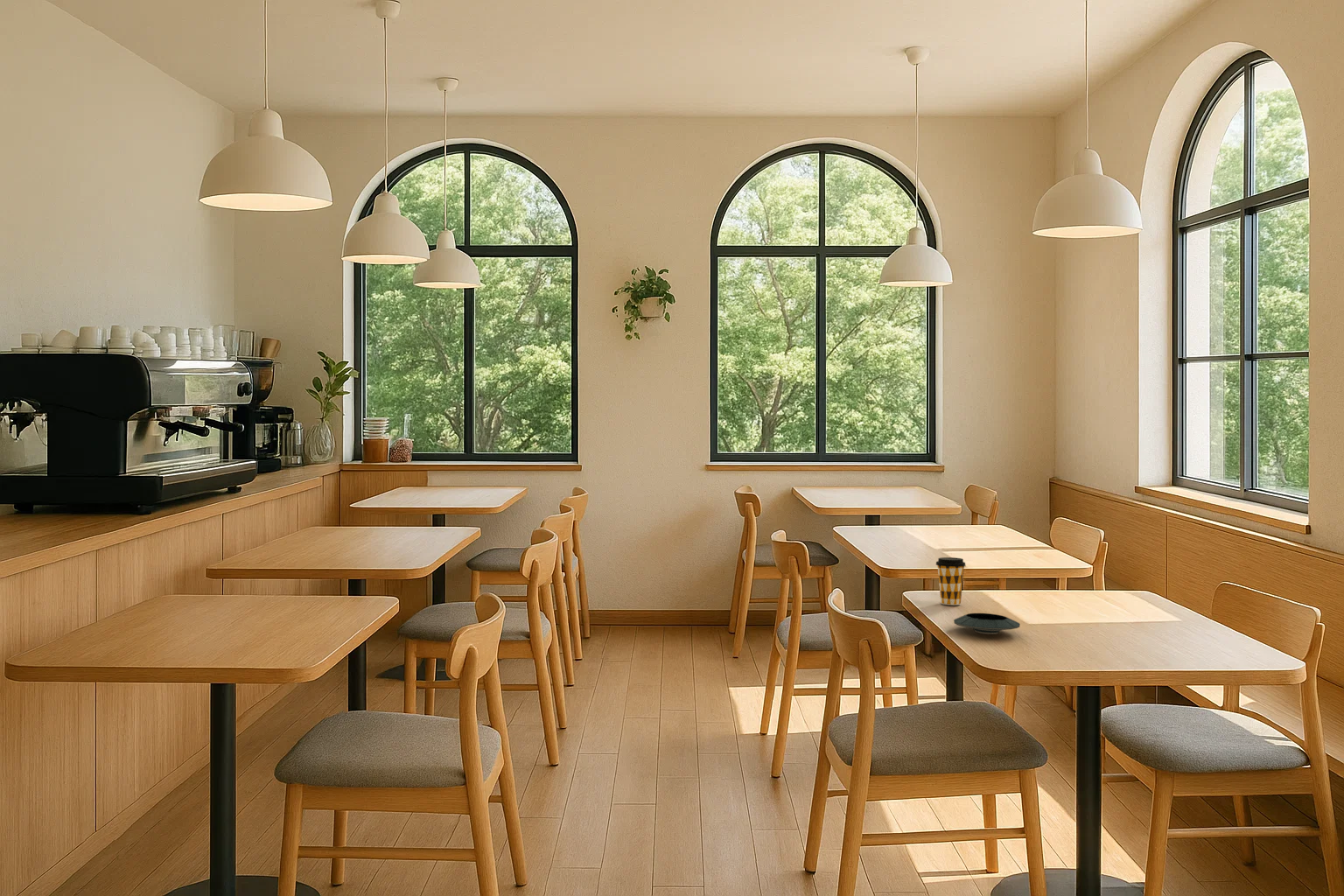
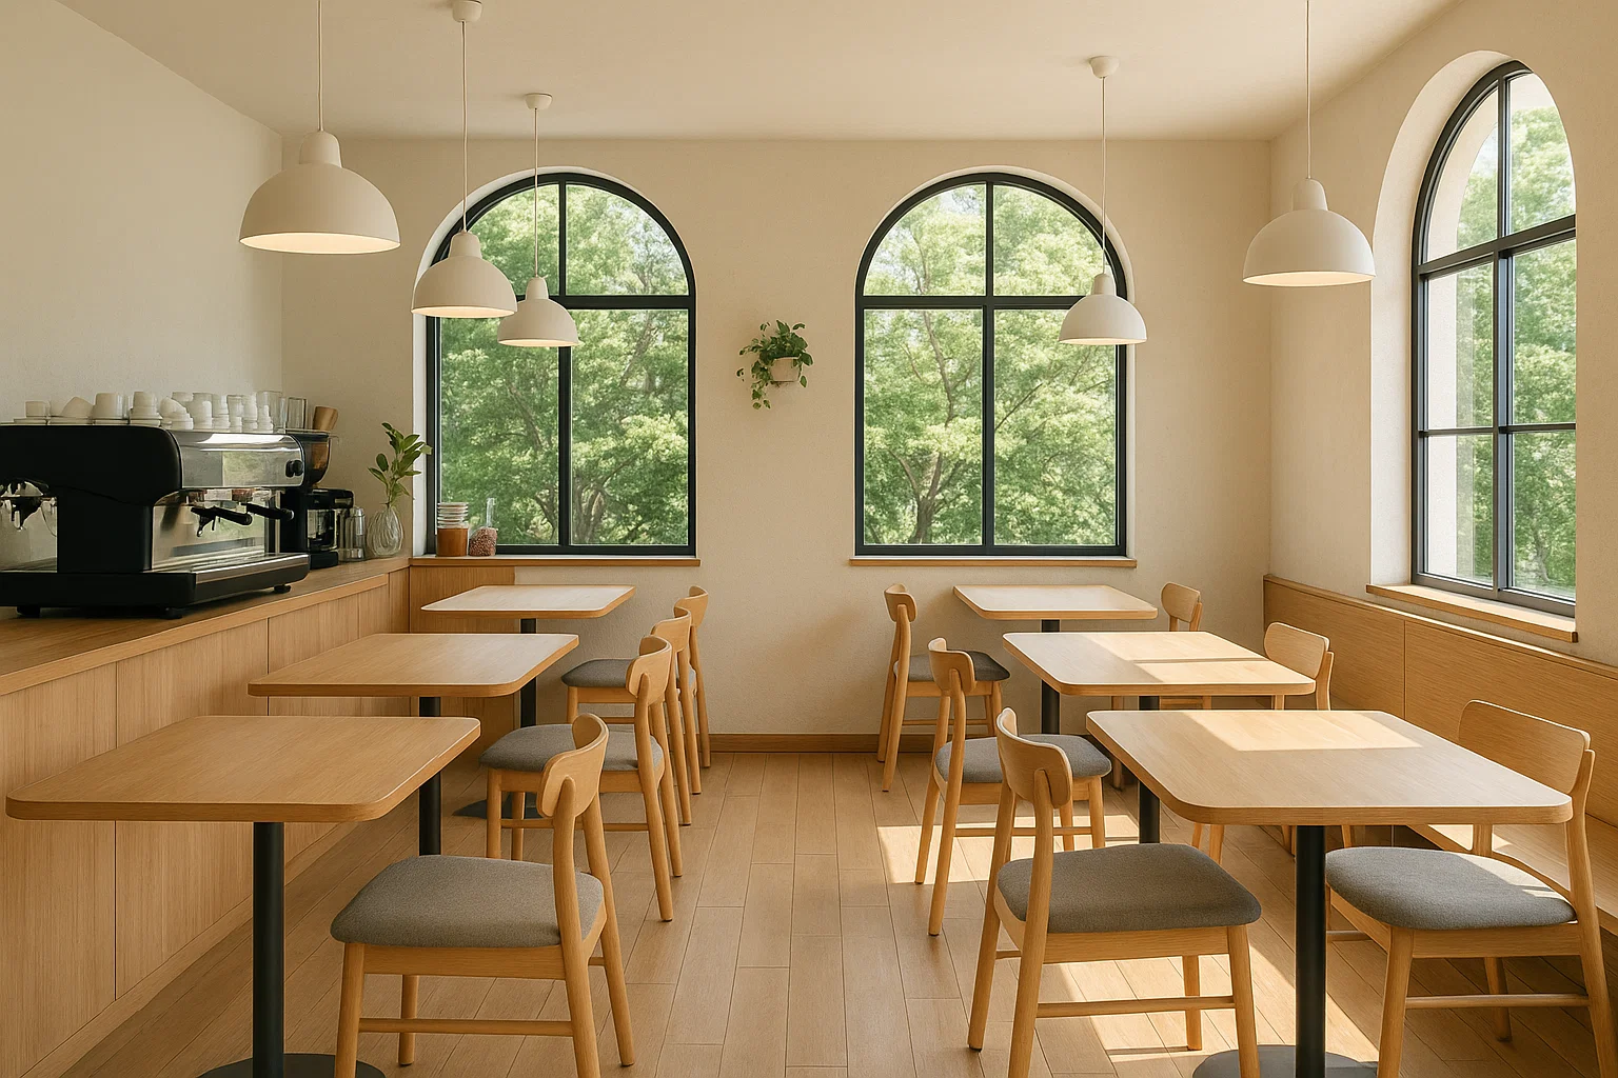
- saucer [953,613,1021,635]
- coffee cup [935,556,967,606]
